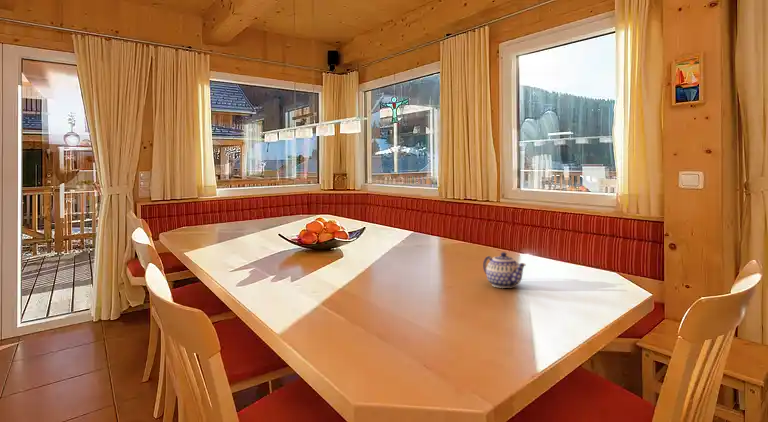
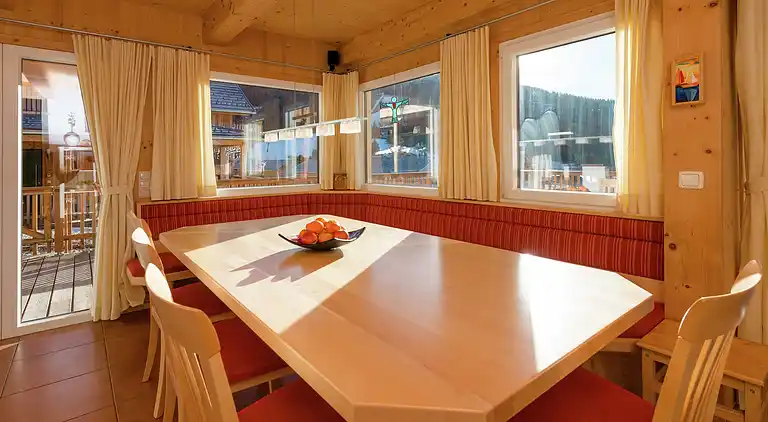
- teapot [482,251,527,289]
